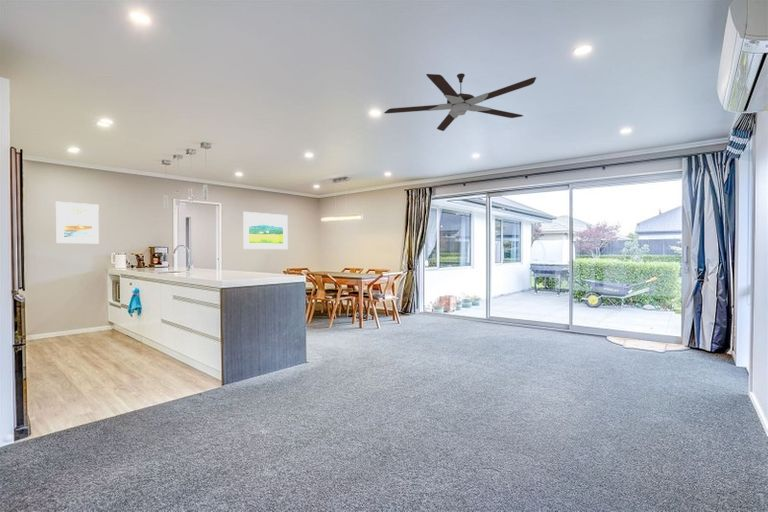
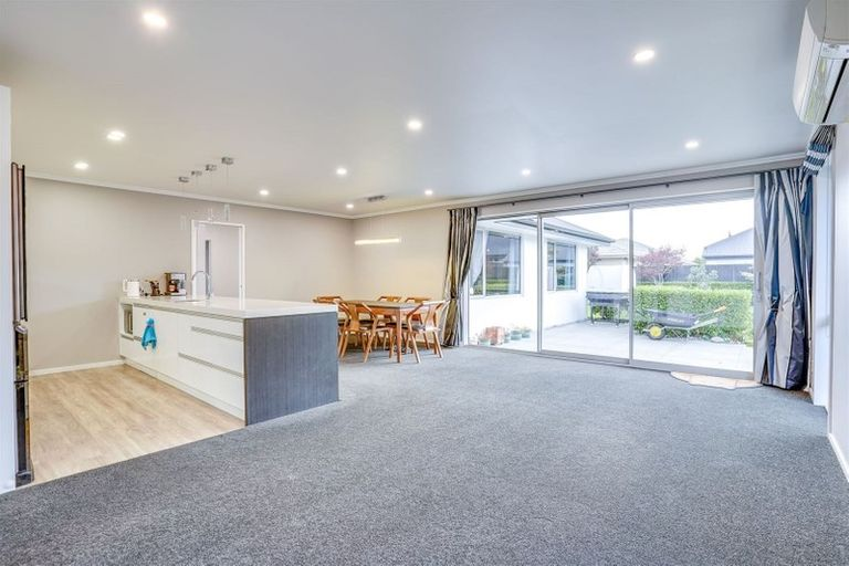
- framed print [242,211,289,250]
- ceiling fan [383,72,537,132]
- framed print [55,201,100,244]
